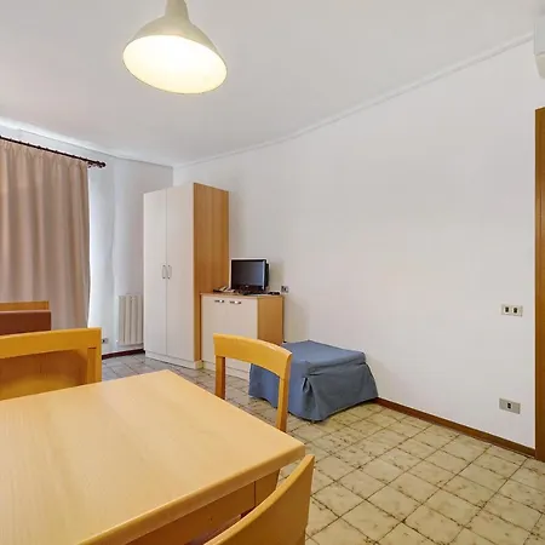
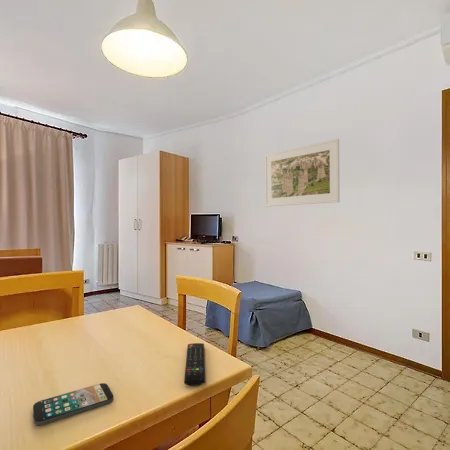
+ smartphone [32,382,114,426]
+ remote control [183,342,206,387]
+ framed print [264,138,341,208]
